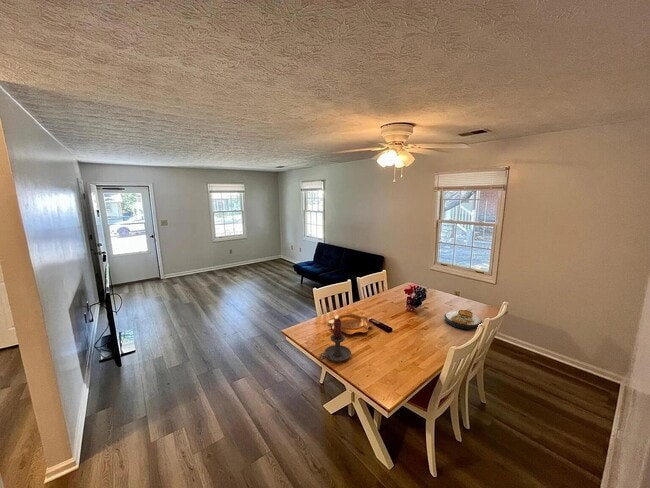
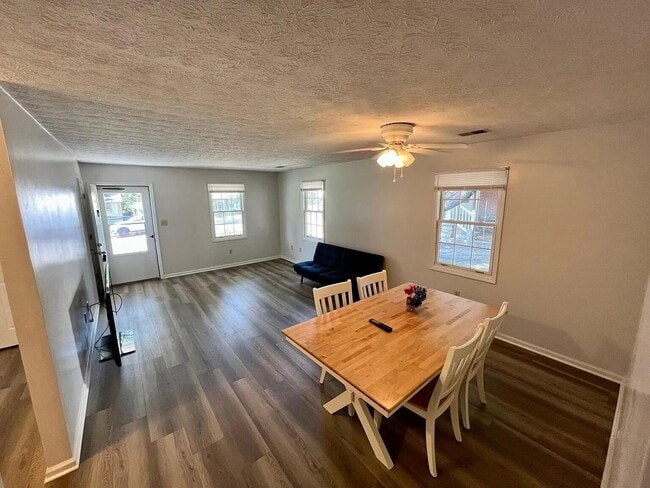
- plate [443,309,483,331]
- decorative bowl [327,312,374,335]
- candle holder [318,318,352,363]
